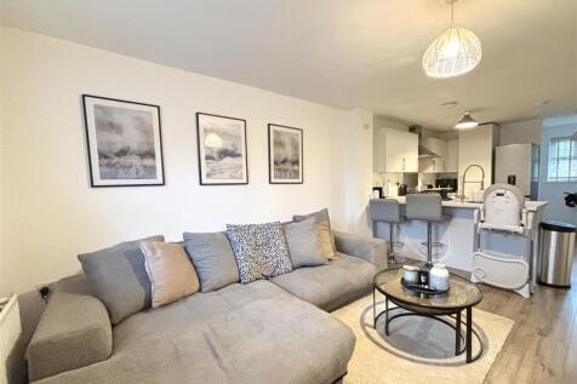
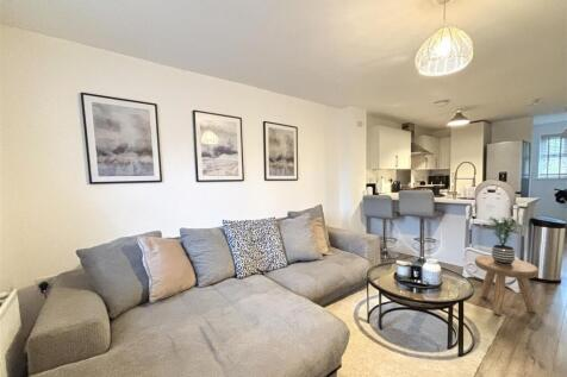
+ potted plant [482,215,524,265]
+ stool [474,255,540,316]
